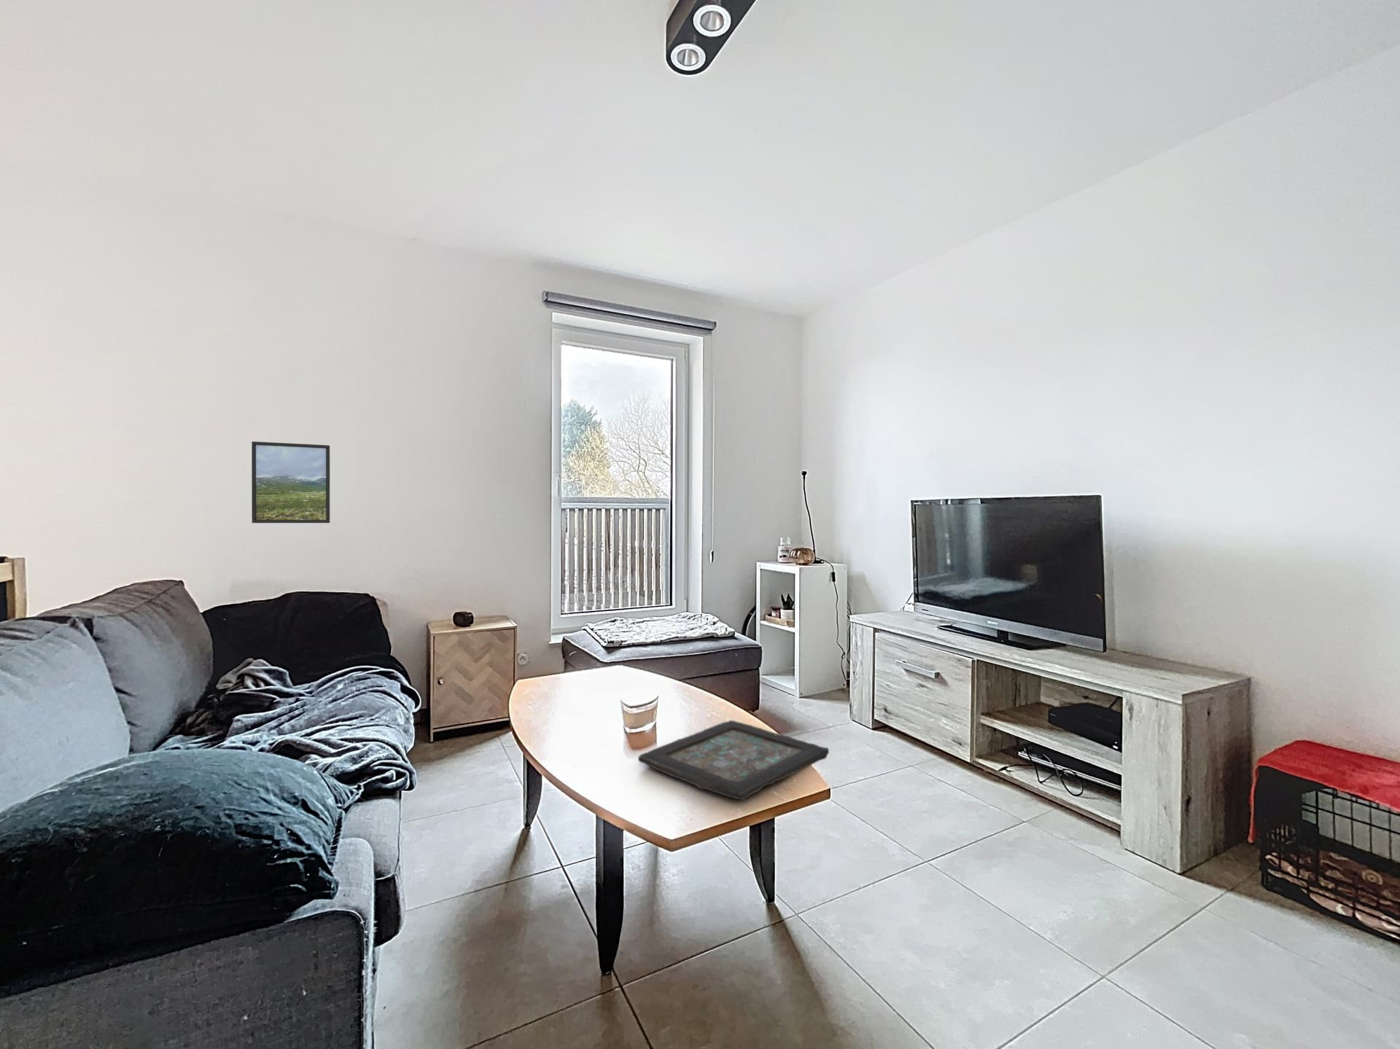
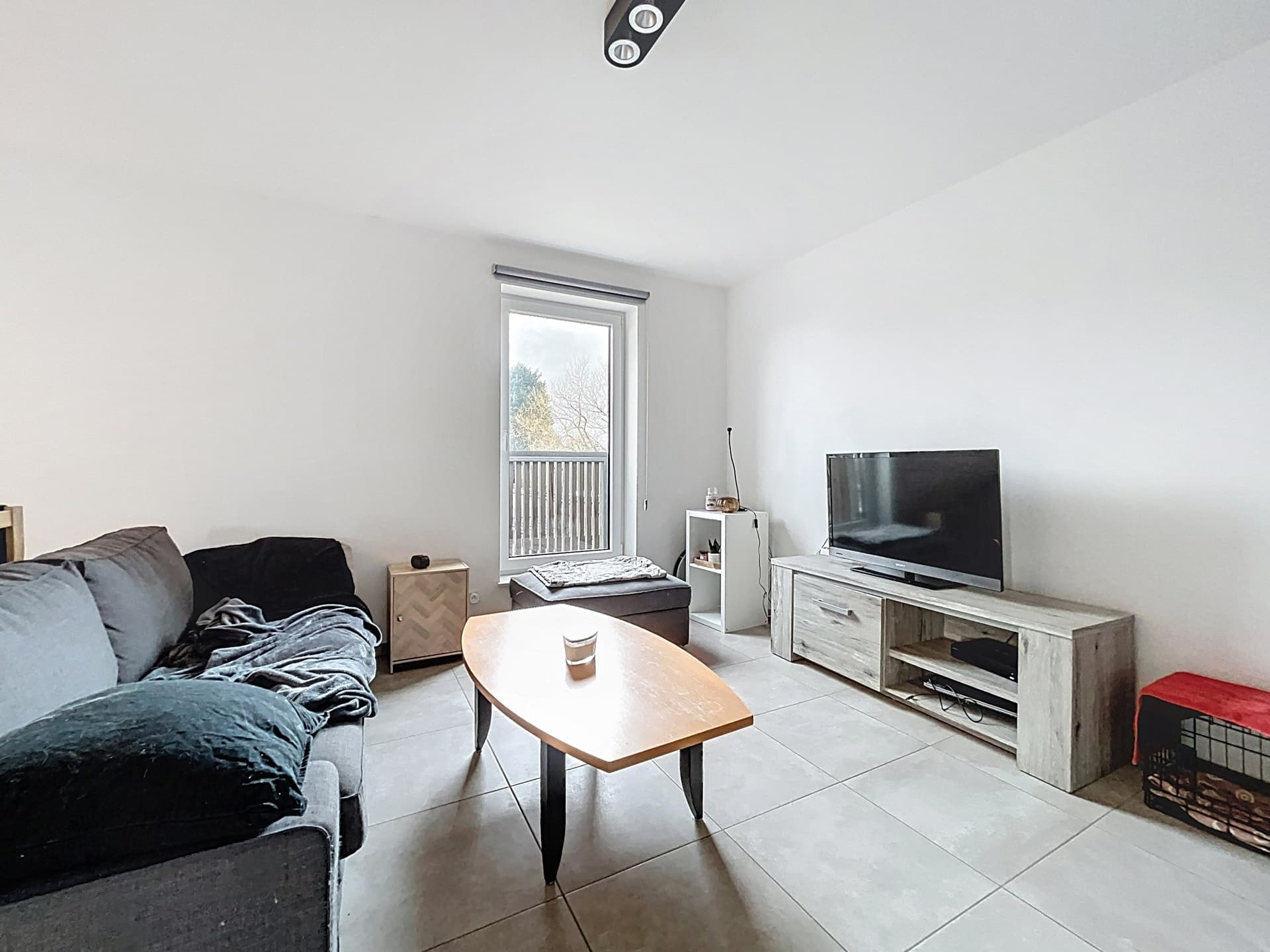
- decorative tray [637,720,830,801]
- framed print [251,441,331,523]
